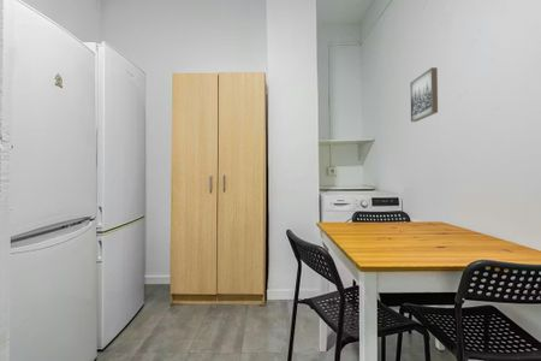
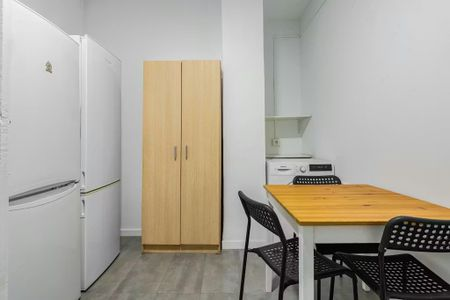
- wall art [409,66,439,123]
